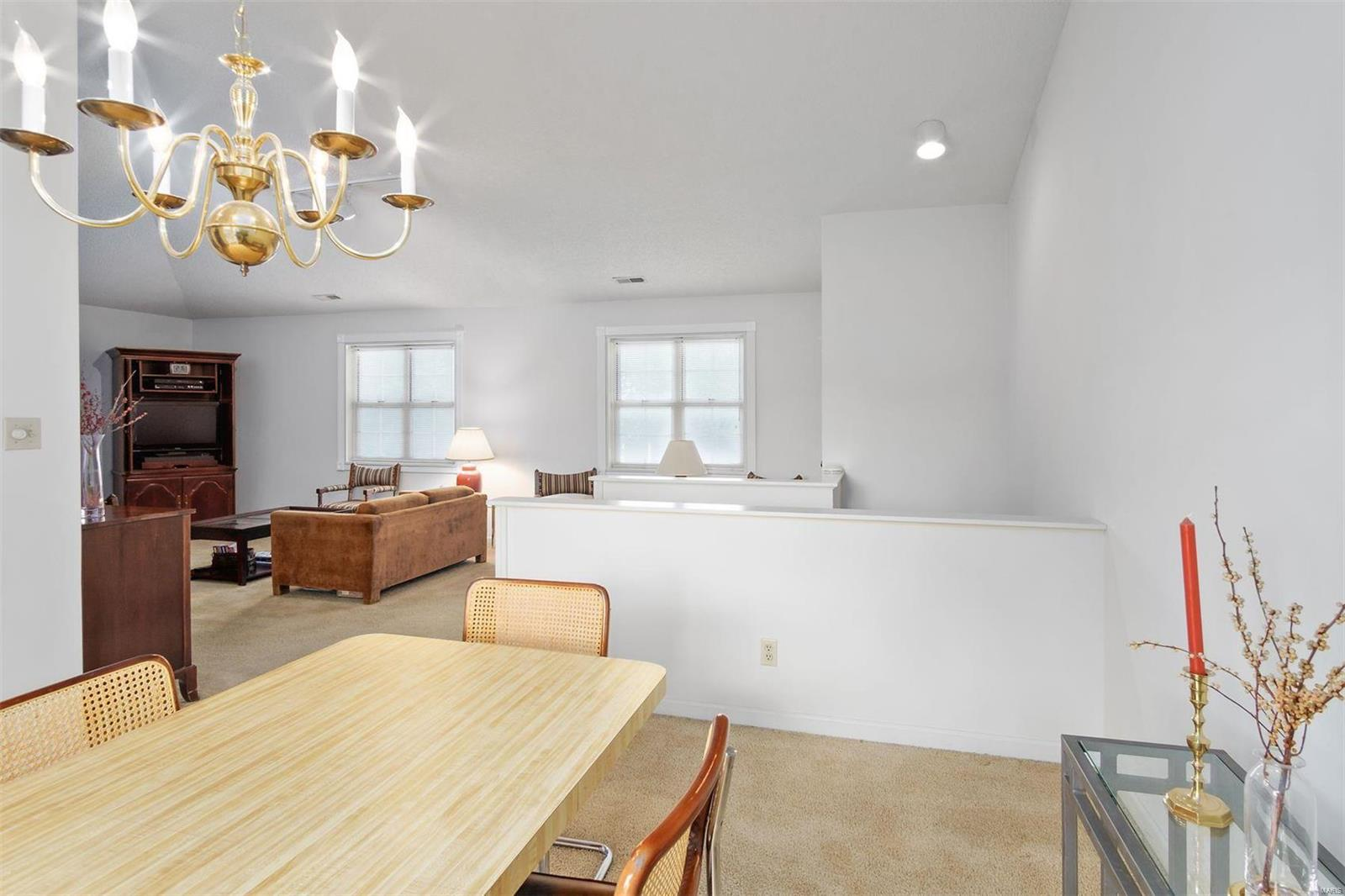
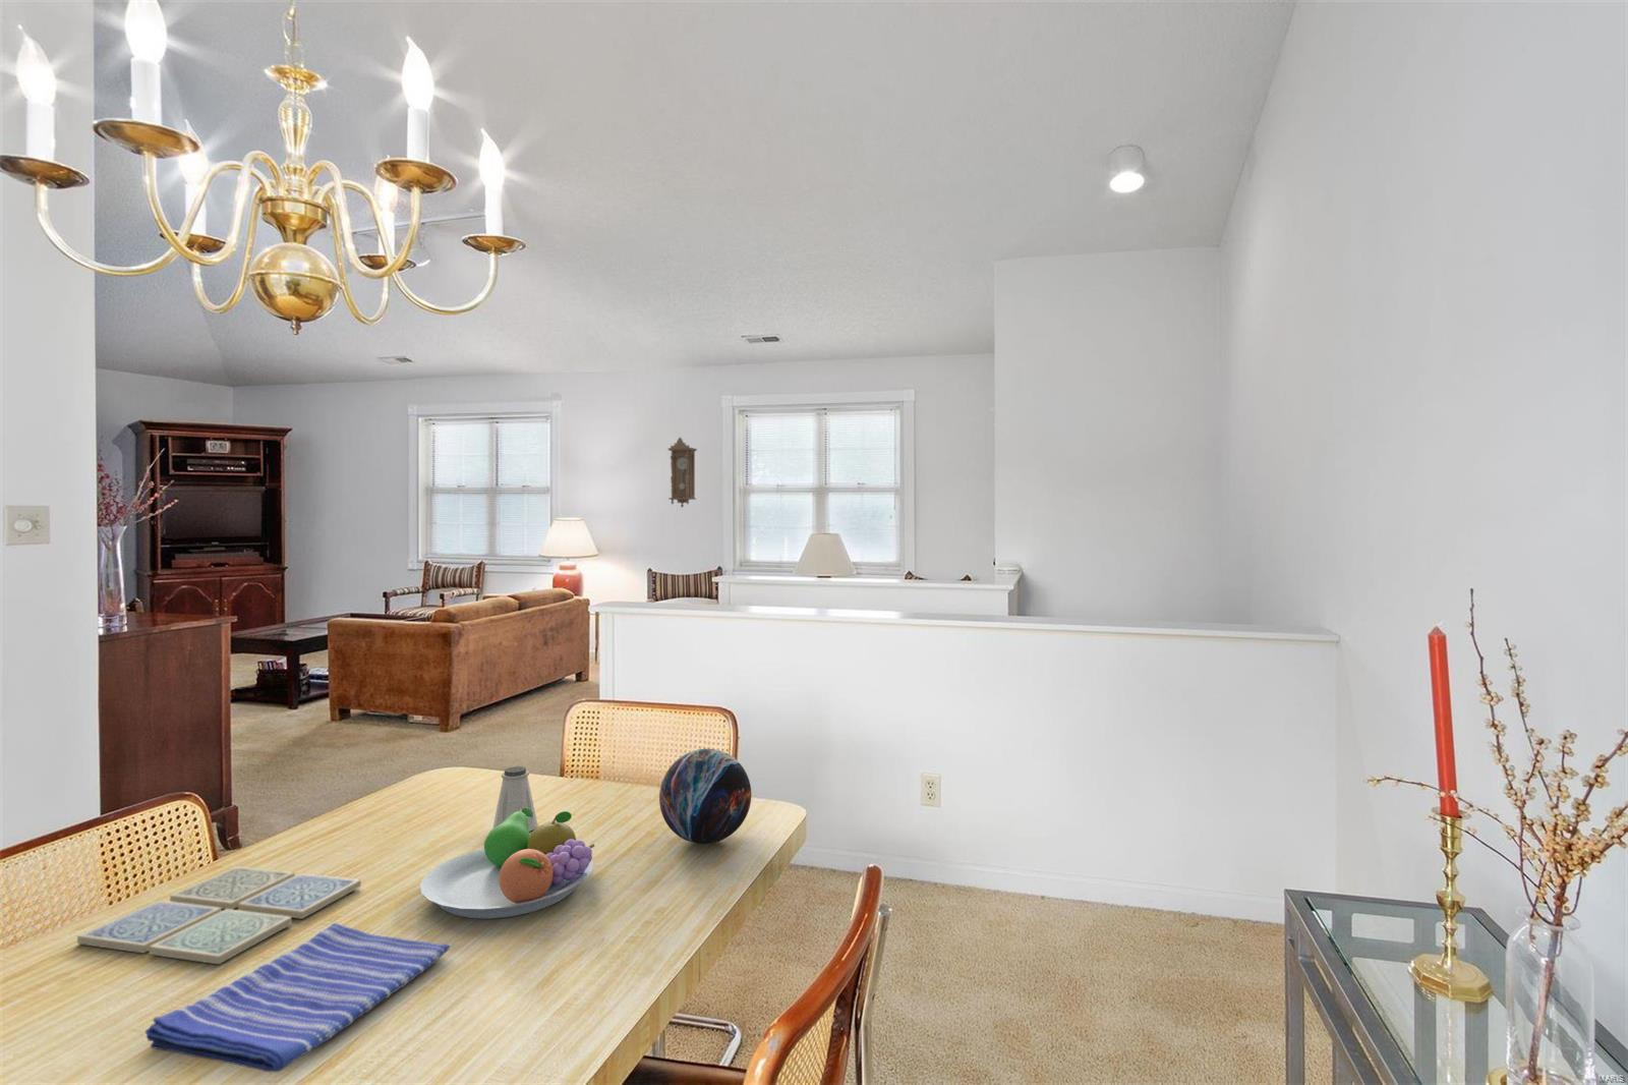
+ decorative orb [658,748,752,845]
+ drink coaster [76,865,362,965]
+ saltshaker [491,765,540,832]
+ fruit bowl [419,808,596,920]
+ pendulum clock [667,437,698,509]
+ dish towel [144,923,450,1073]
